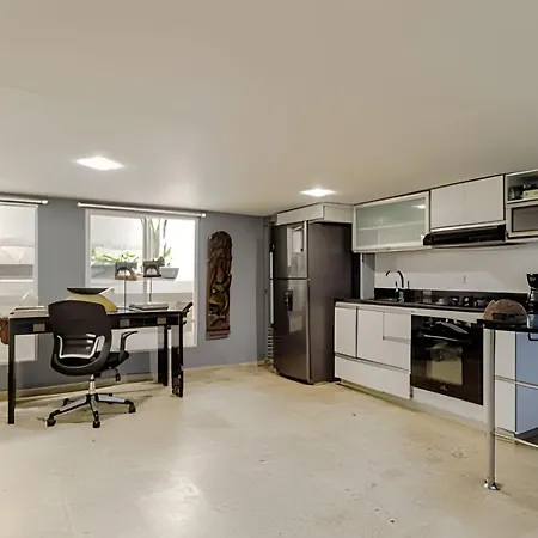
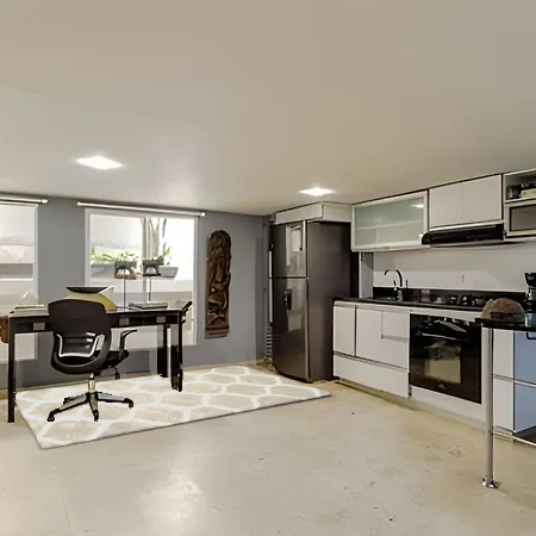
+ rug [14,364,332,450]
